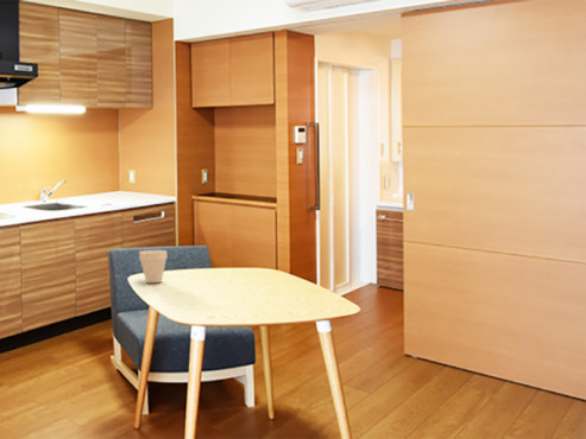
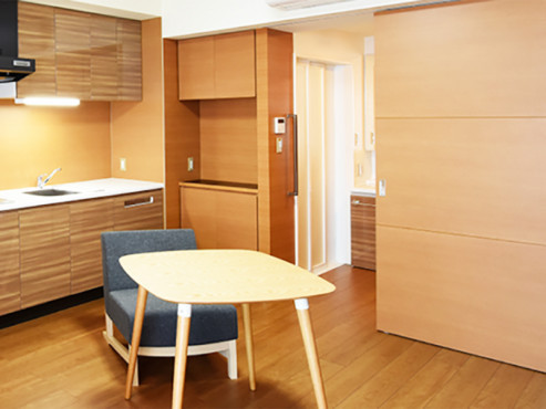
- cup [138,249,169,284]
